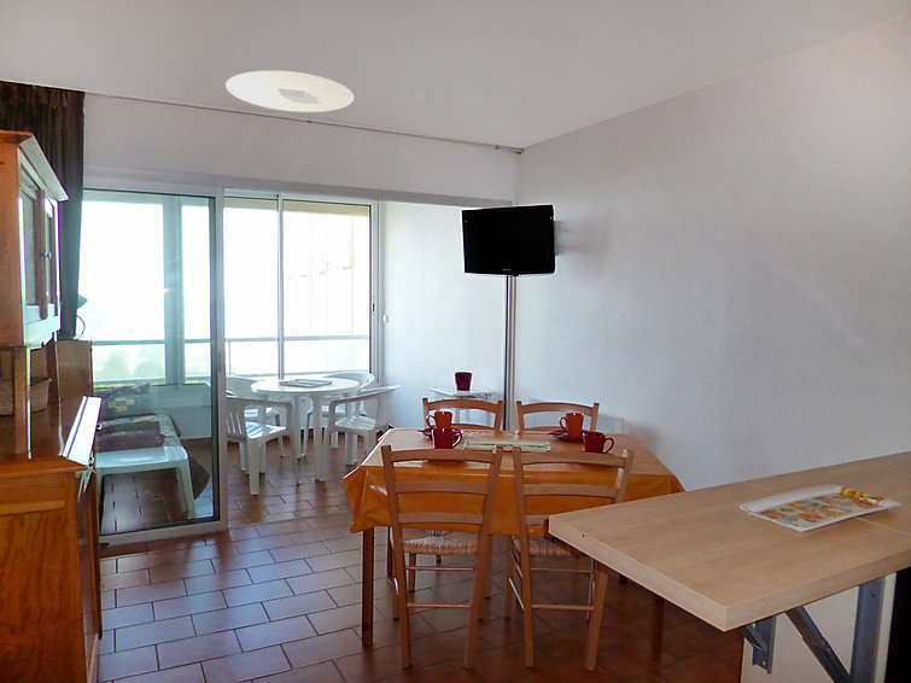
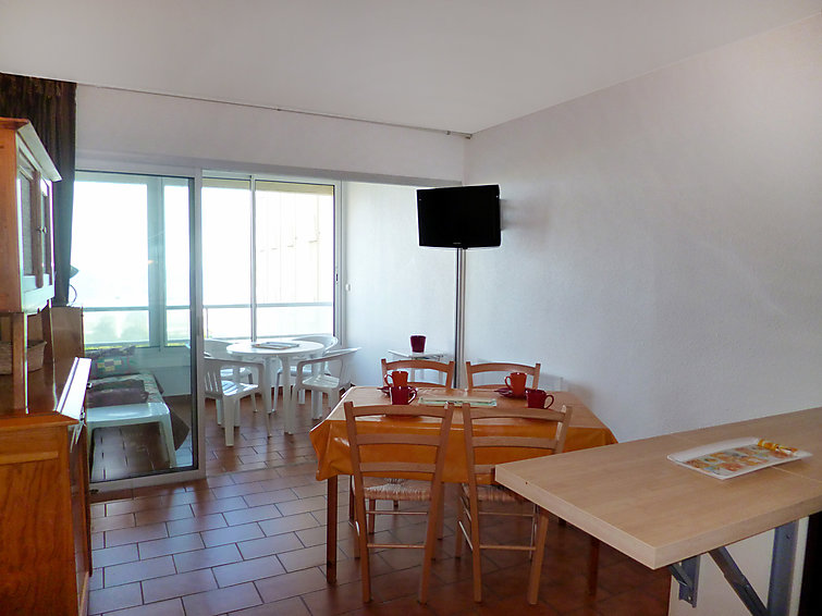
- ceiling light [224,69,355,113]
